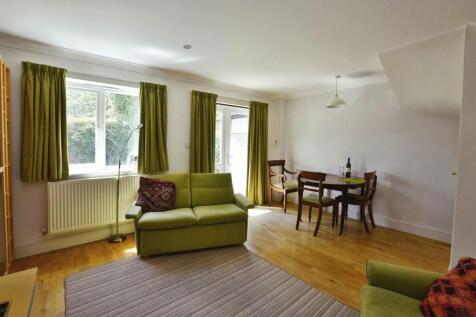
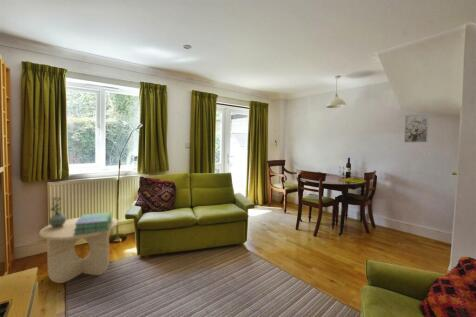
+ wall art [403,112,430,144]
+ side table [39,216,119,284]
+ potted plant [48,196,67,228]
+ stack of books [74,211,113,235]
